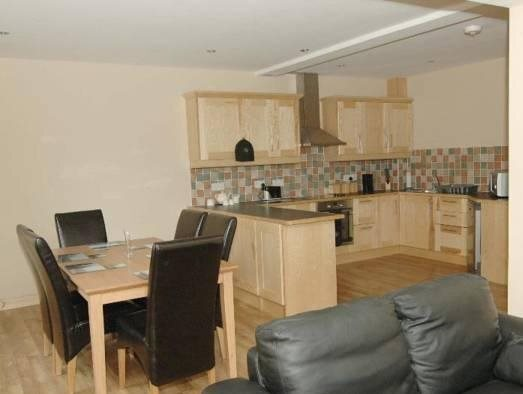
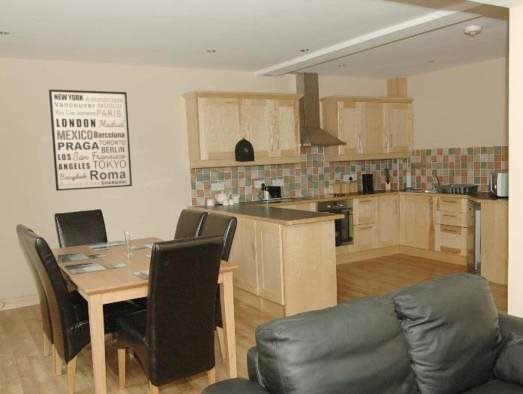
+ wall art [48,88,133,192]
